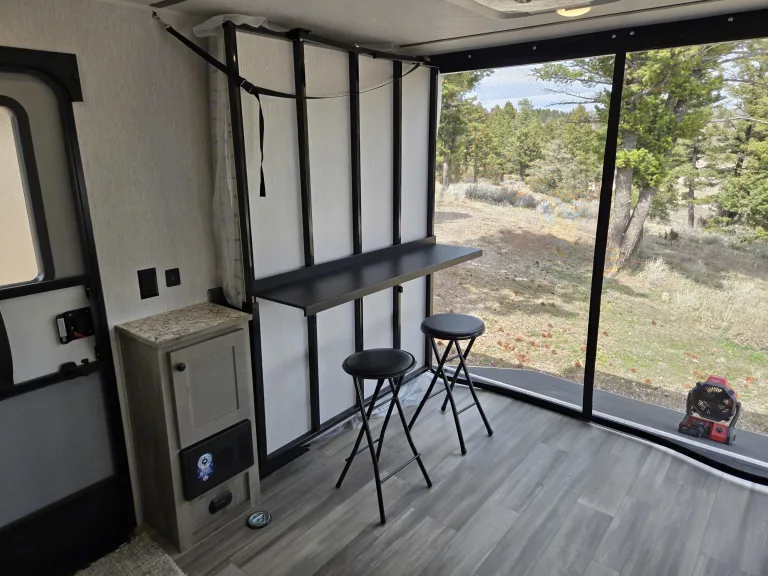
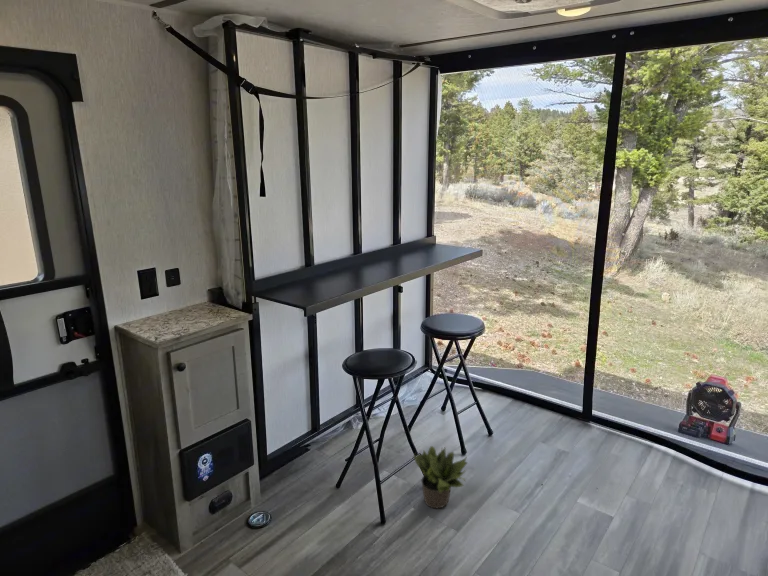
+ potted plant [413,445,469,510]
